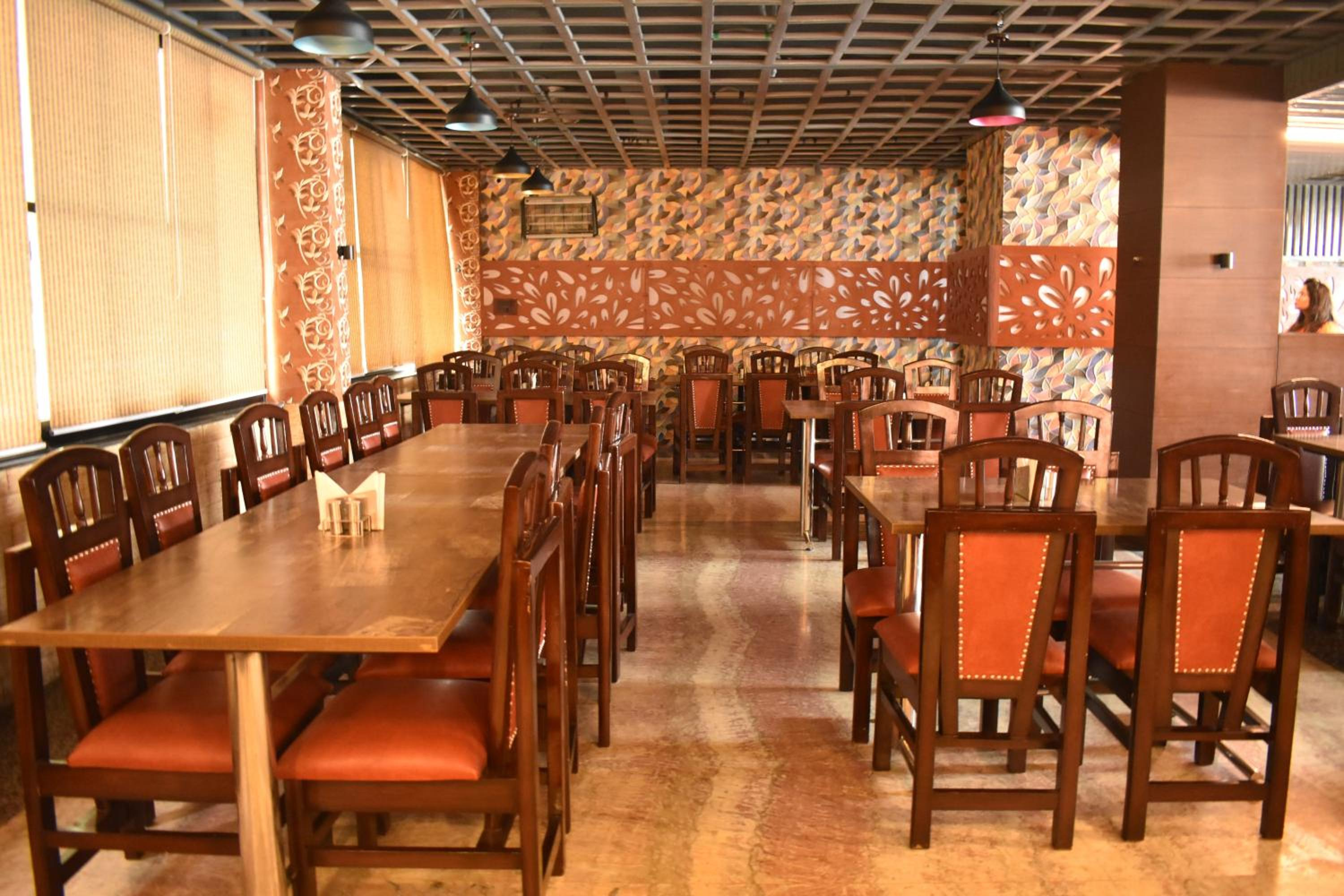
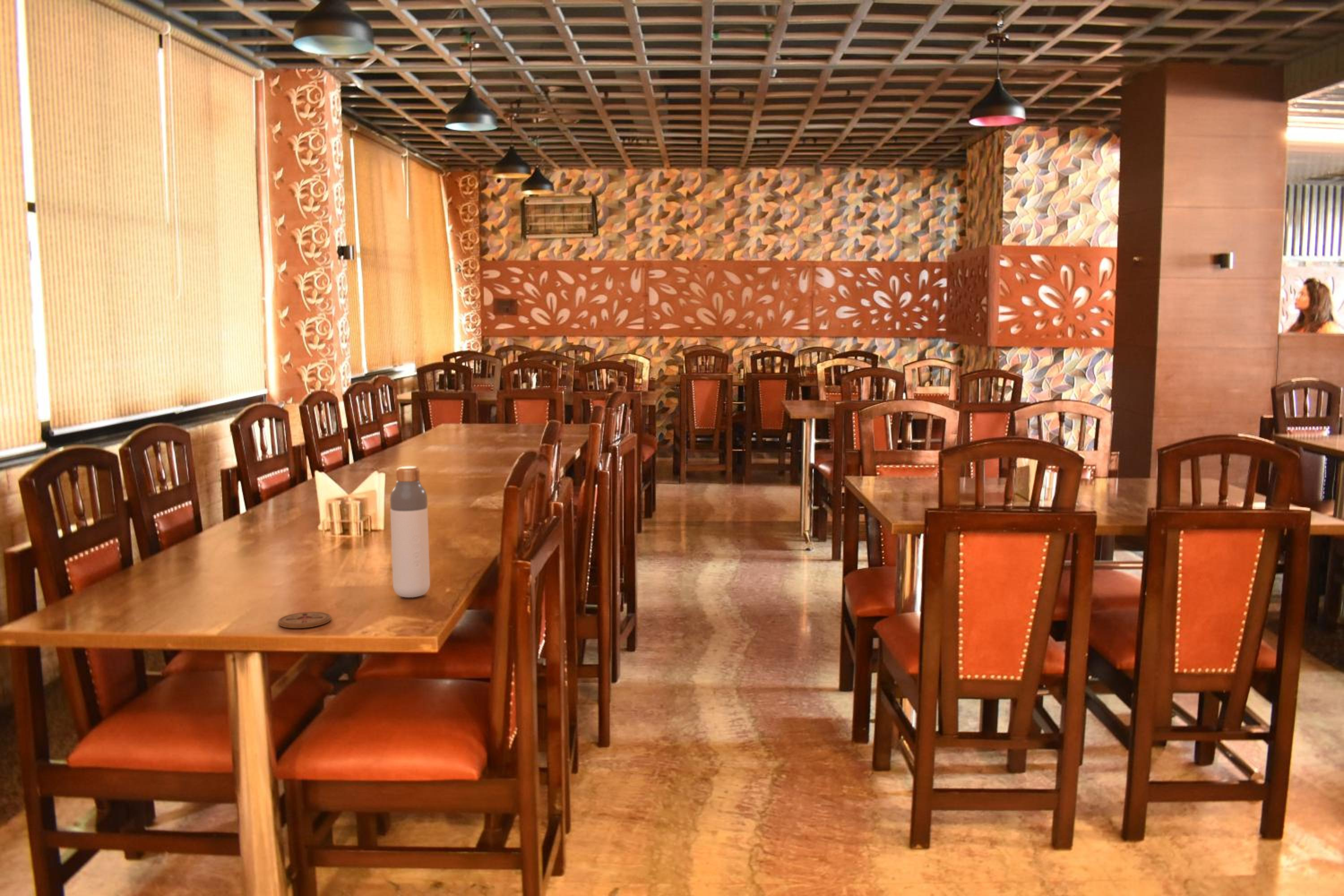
+ coaster [277,611,332,629]
+ bottle [389,466,431,598]
